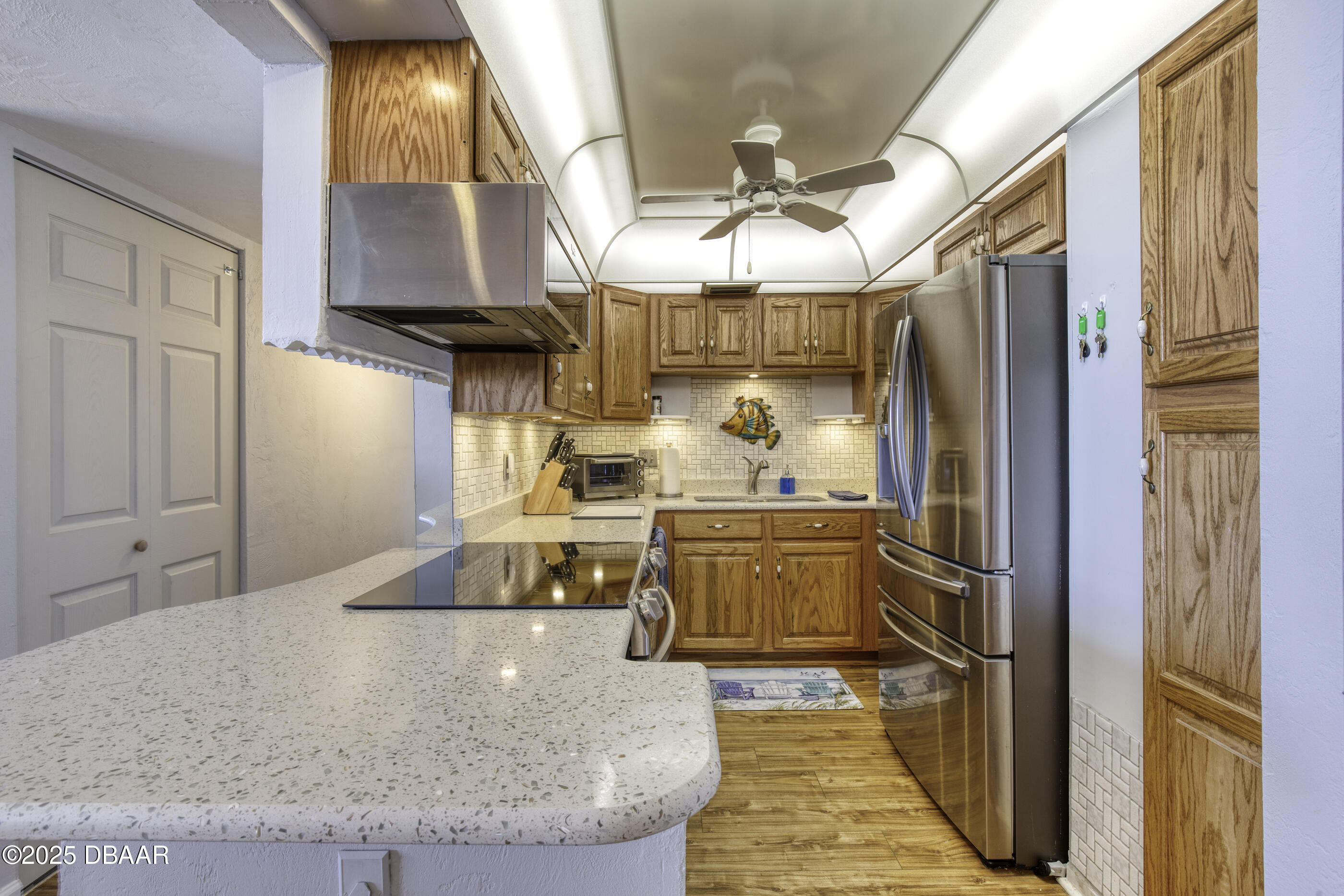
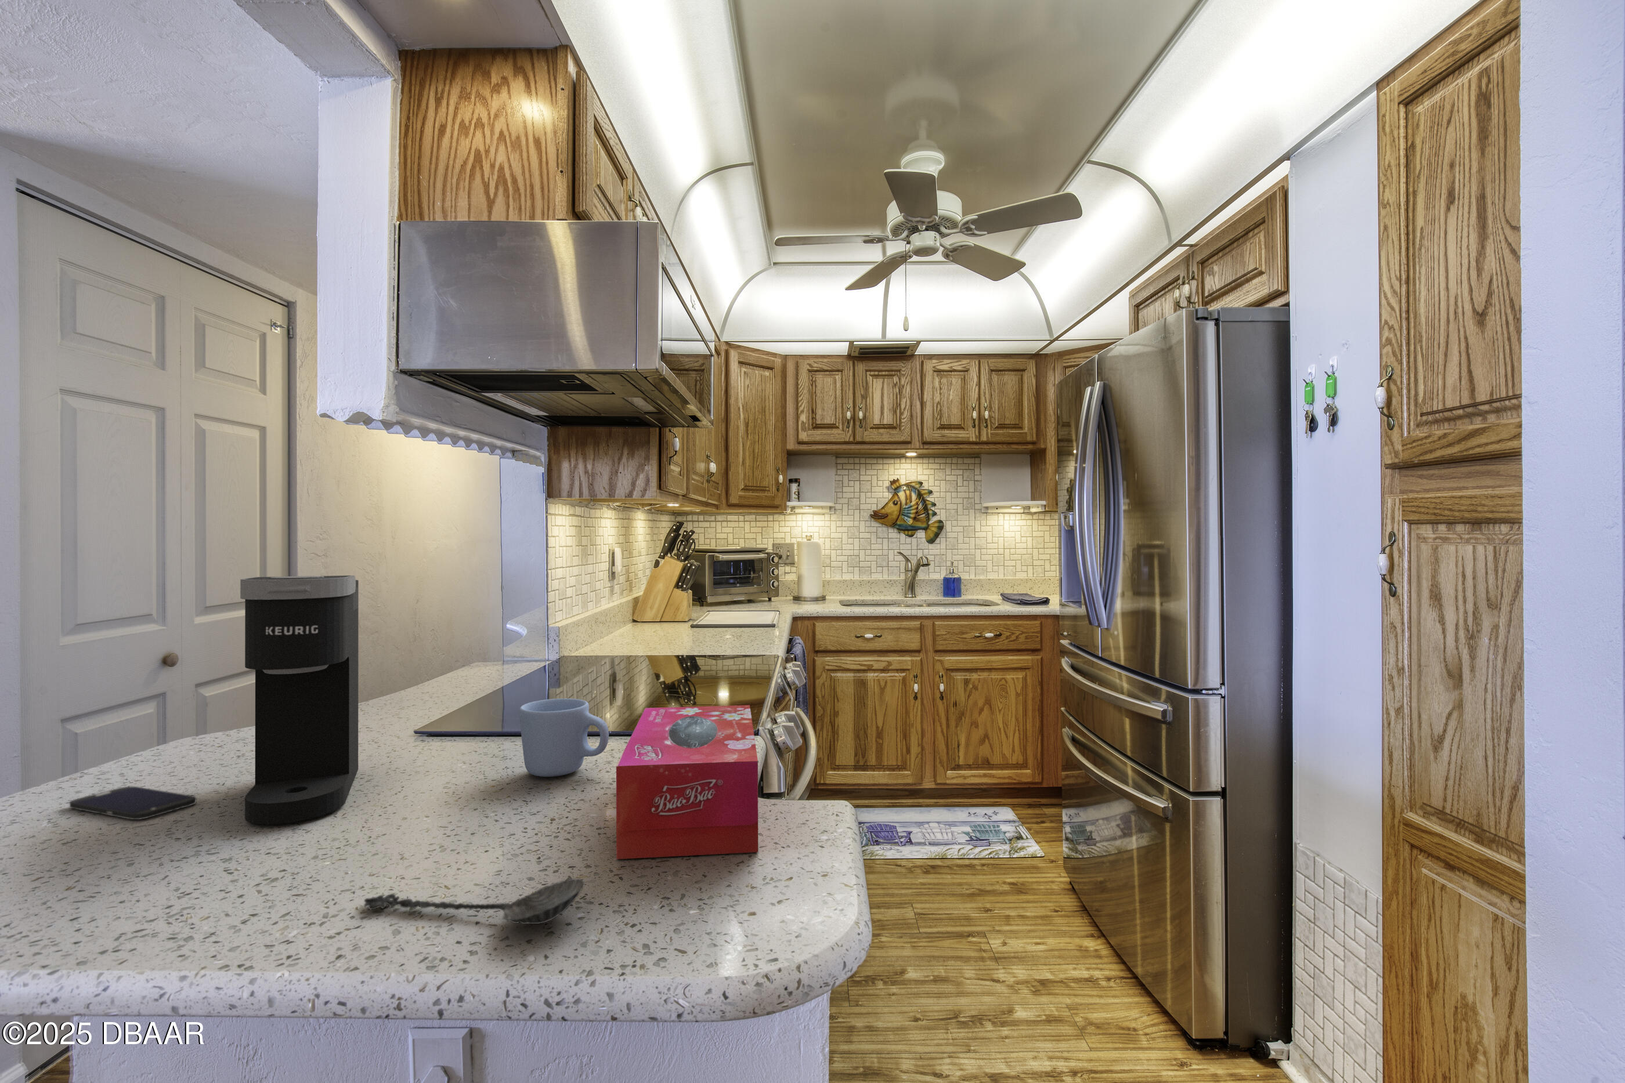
+ spoon [363,878,585,925]
+ coffee maker [239,575,359,827]
+ tissue box [615,705,758,859]
+ smartphone [69,786,197,821]
+ mug [519,697,609,777]
